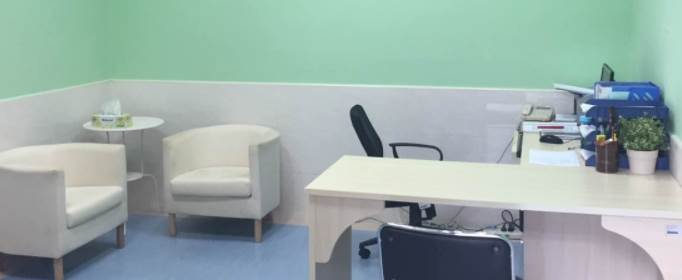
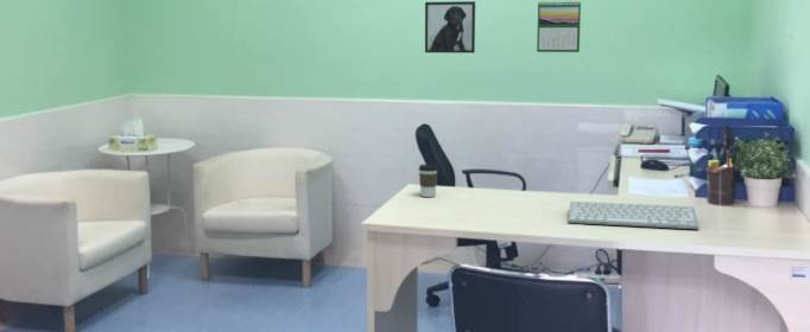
+ calendar [536,0,582,53]
+ computer keyboard [567,200,700,230]
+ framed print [424,0,476,55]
+ coffee cup [417,164,439,198]
